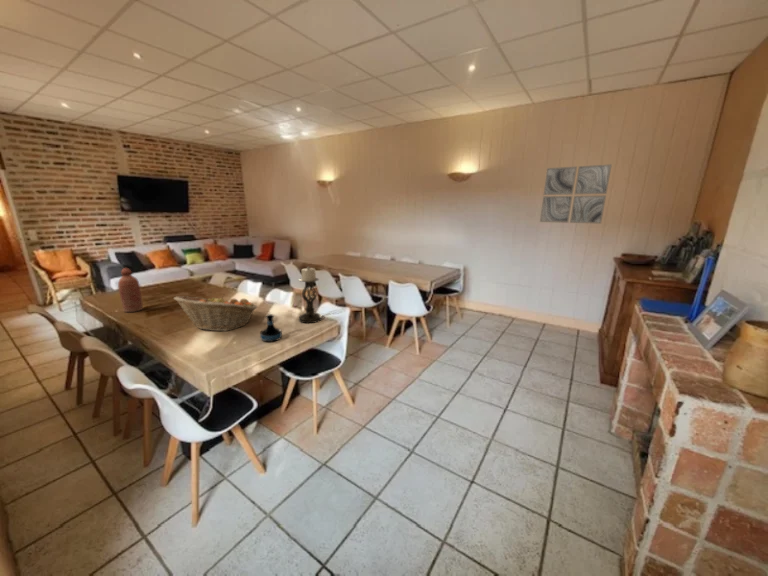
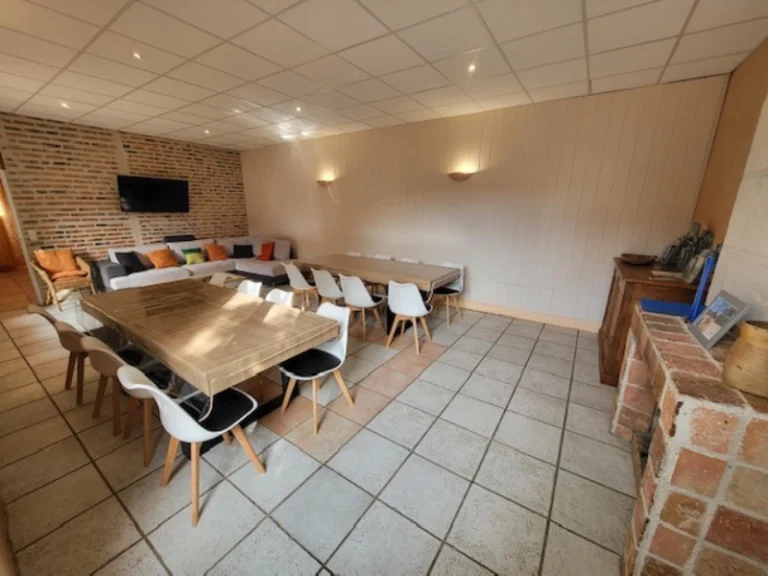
- wall art [539,163,613,225]
- bottle [117,267,144,313]
- fruit basket [173,294,258,332]
- candle holder [298,266,323,324]
- tequila bottle [259,313,283,343]
